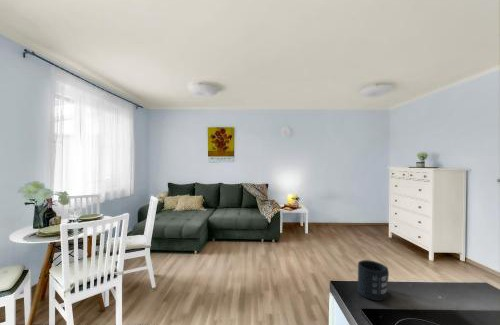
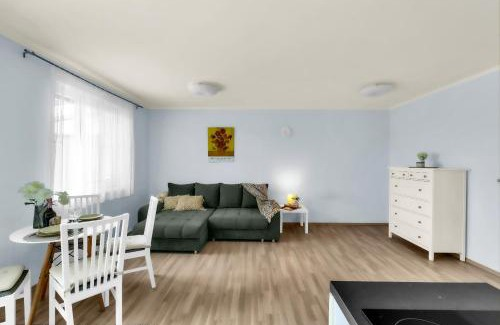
- mug [357,259,390,302]
